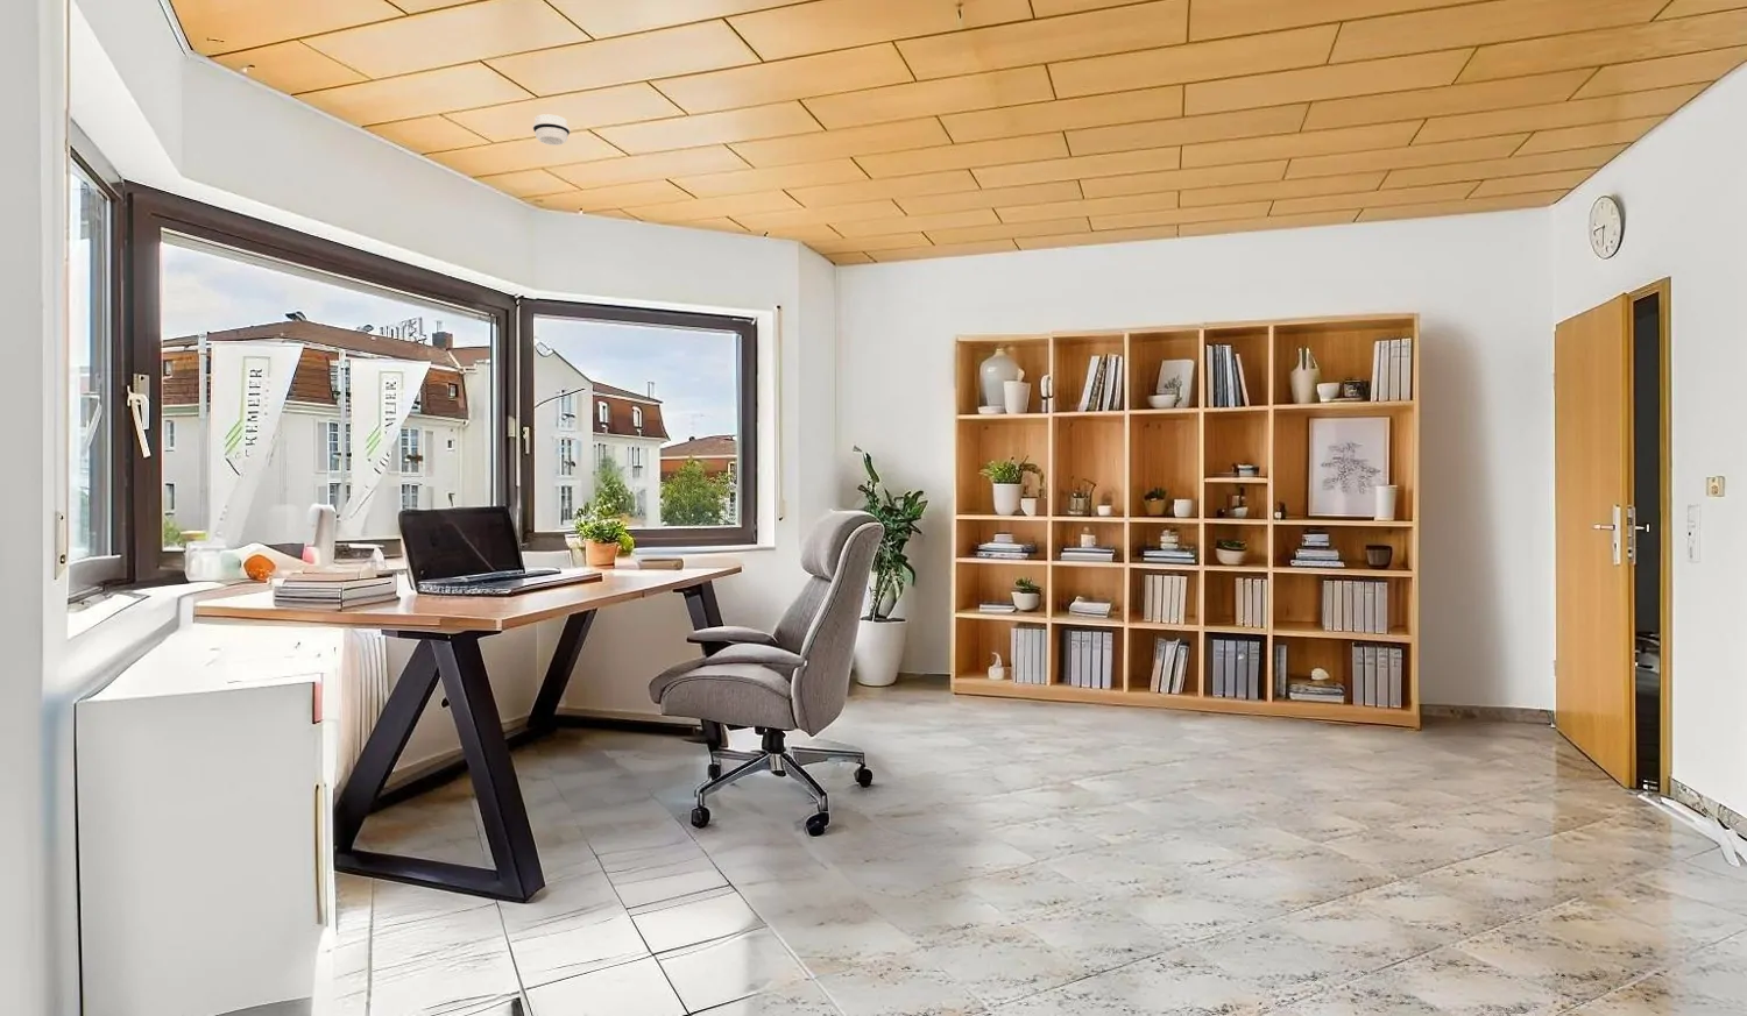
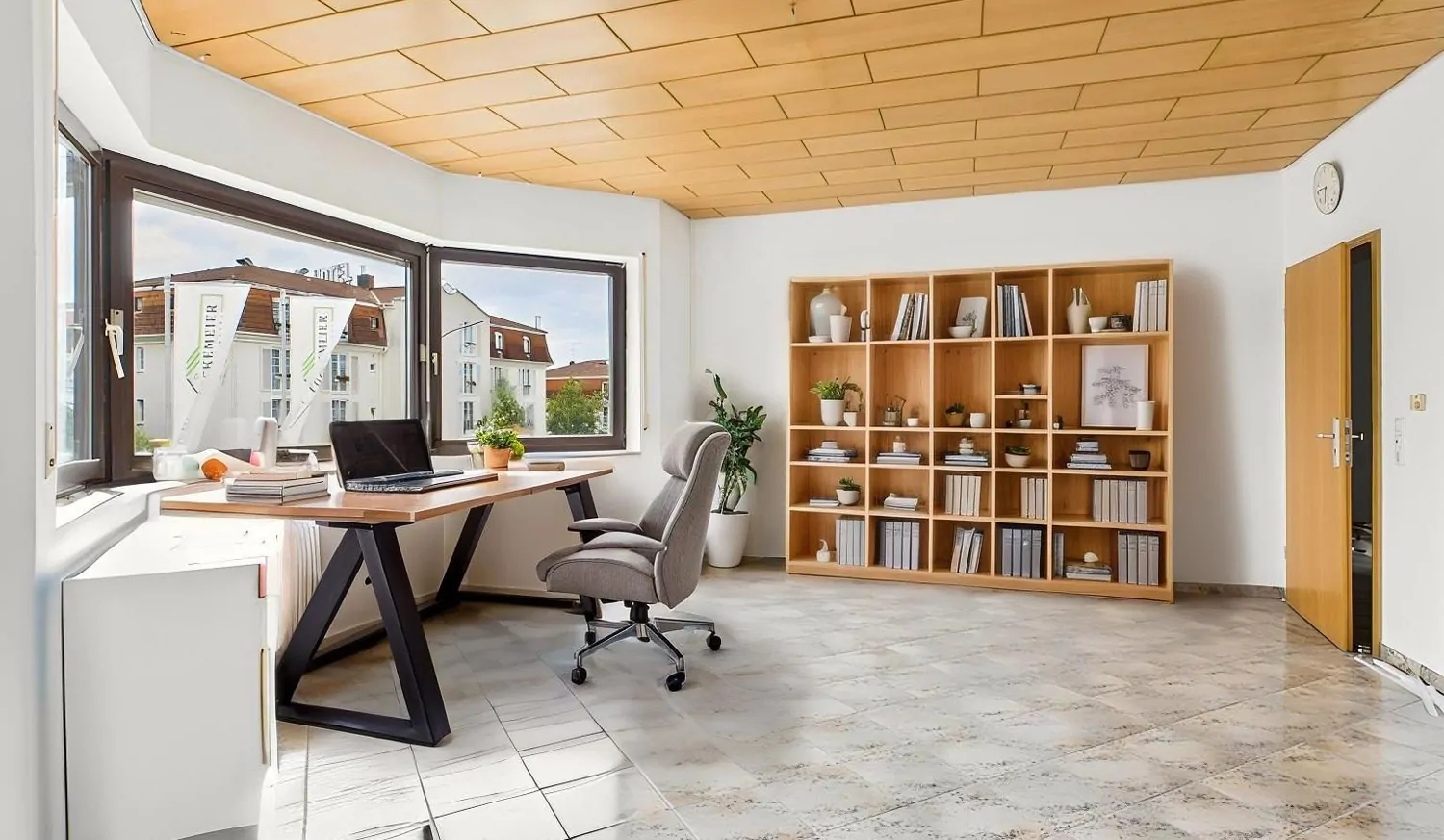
- smoke detector [532,112,571,146]
